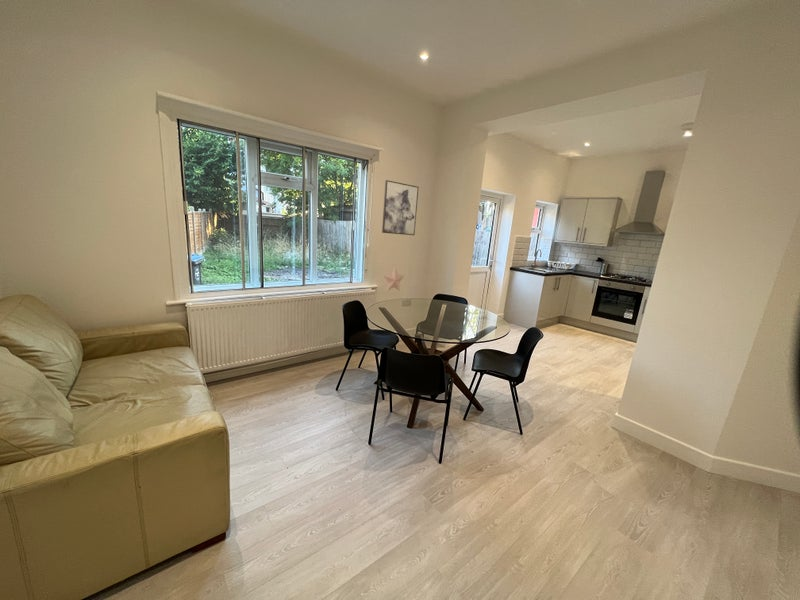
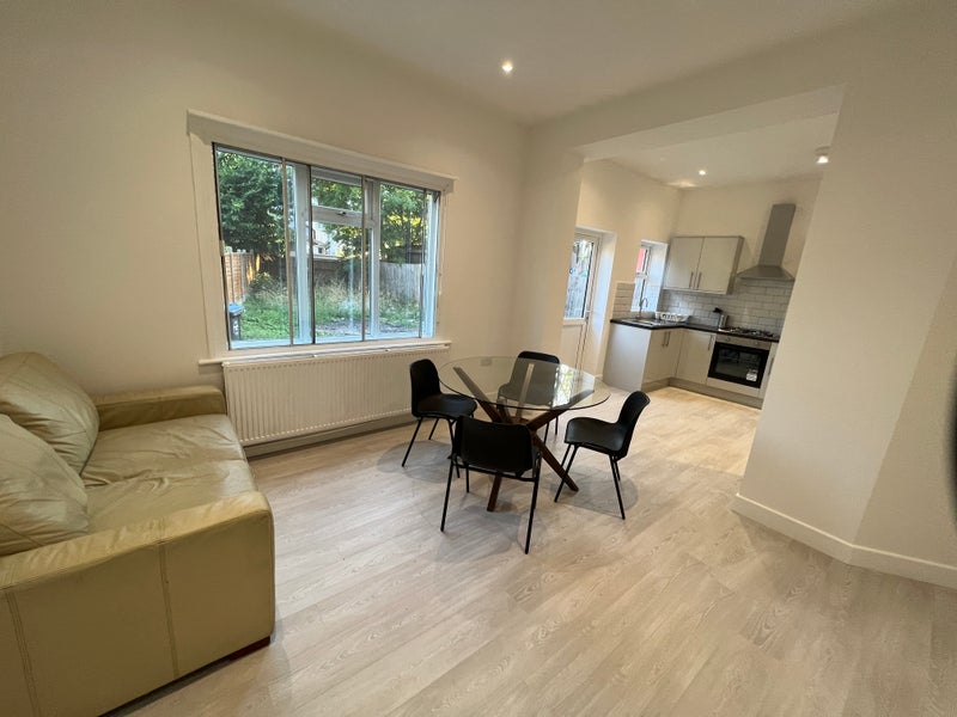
- decorative star [383,266,405,292]
- wall art [381,179,420,236]
